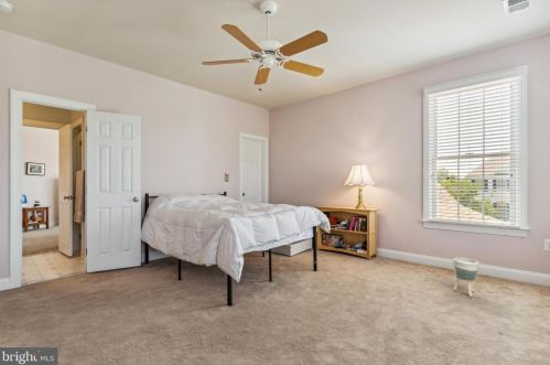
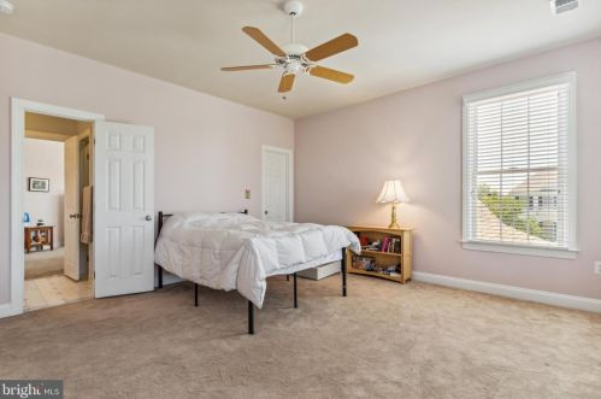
- planter [452,257,479,298]
